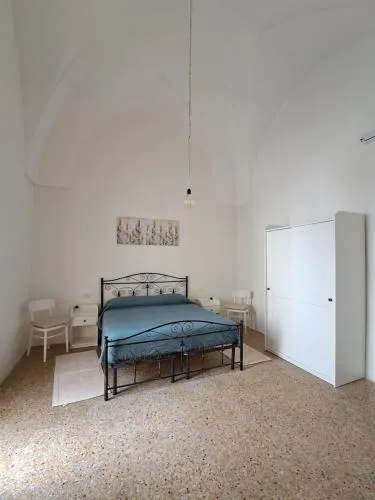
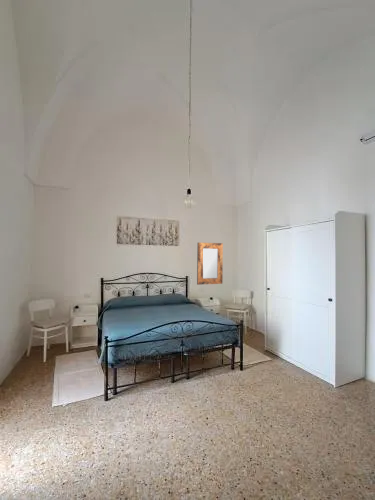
+ home mirror [196,242,224,286]
